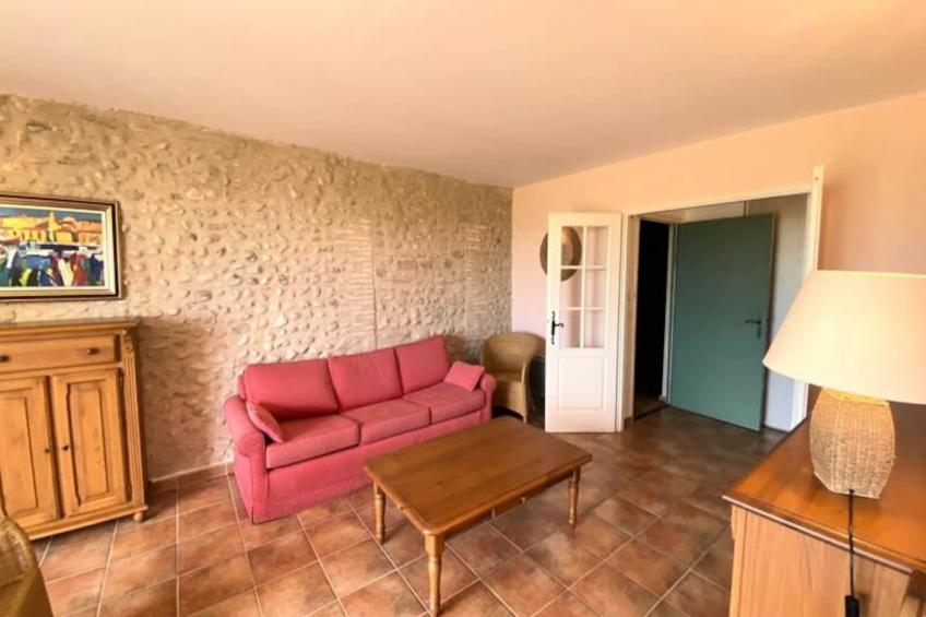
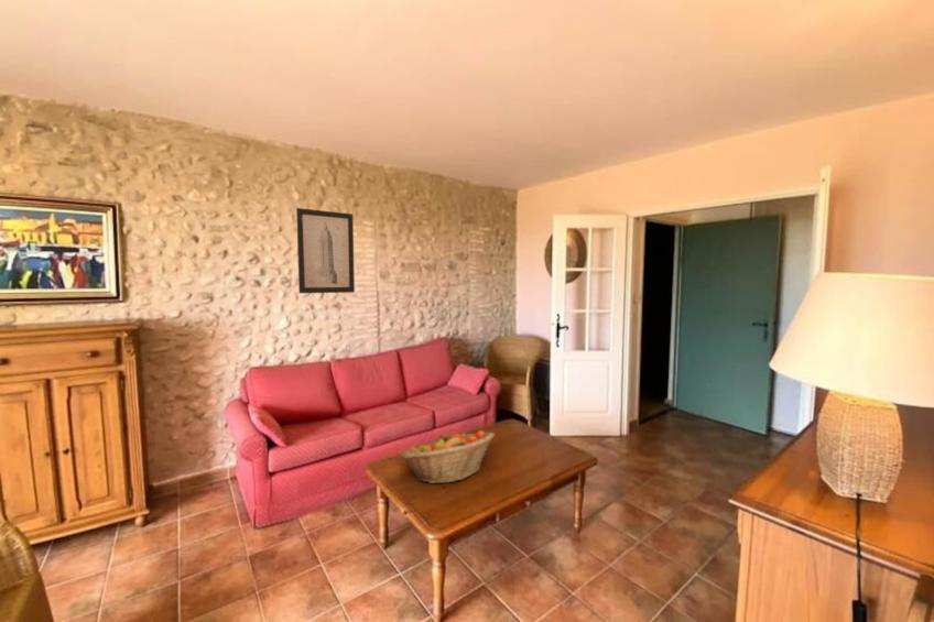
+ fruit basket [399,429,496,484]
+ wall art [295,207,356,294]
